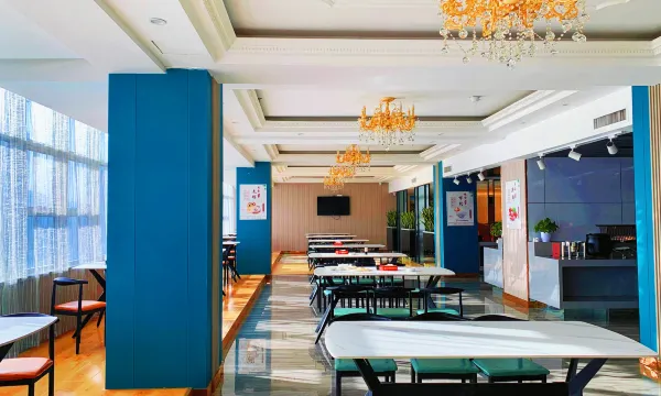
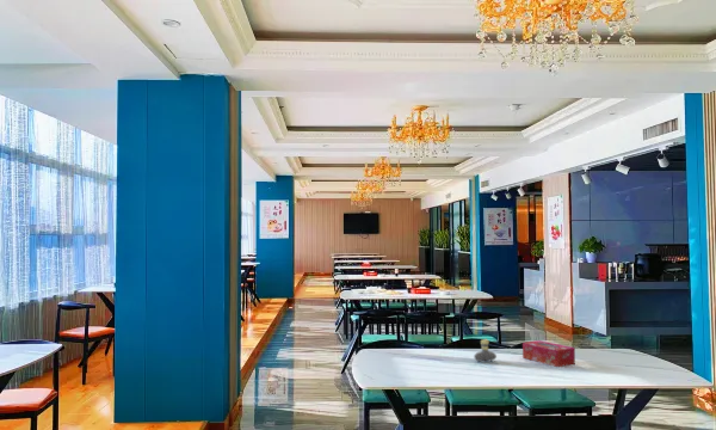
+ tissue box [521,339,576,368]
+ bust sculpture [473,338,498,363]
